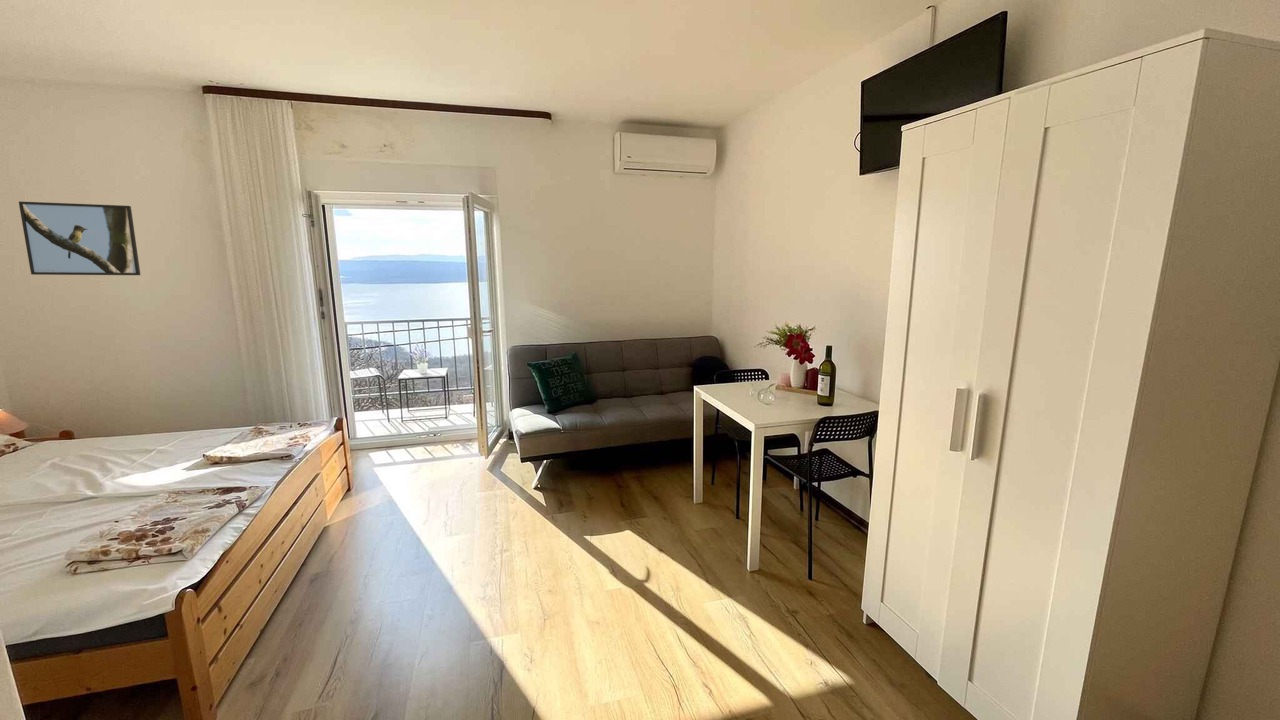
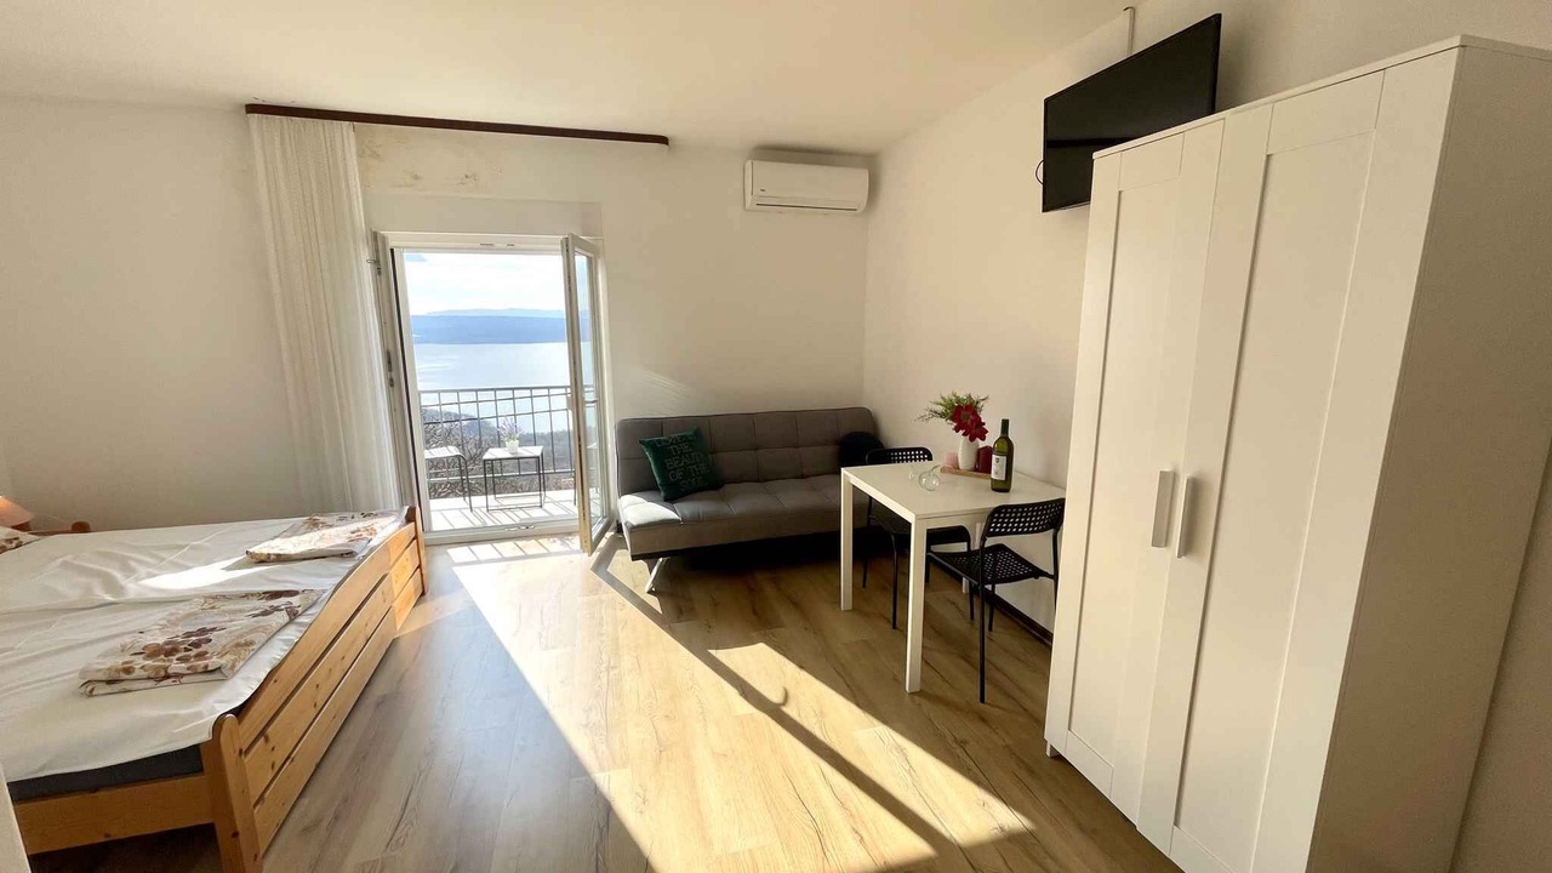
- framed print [18,200,141,276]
